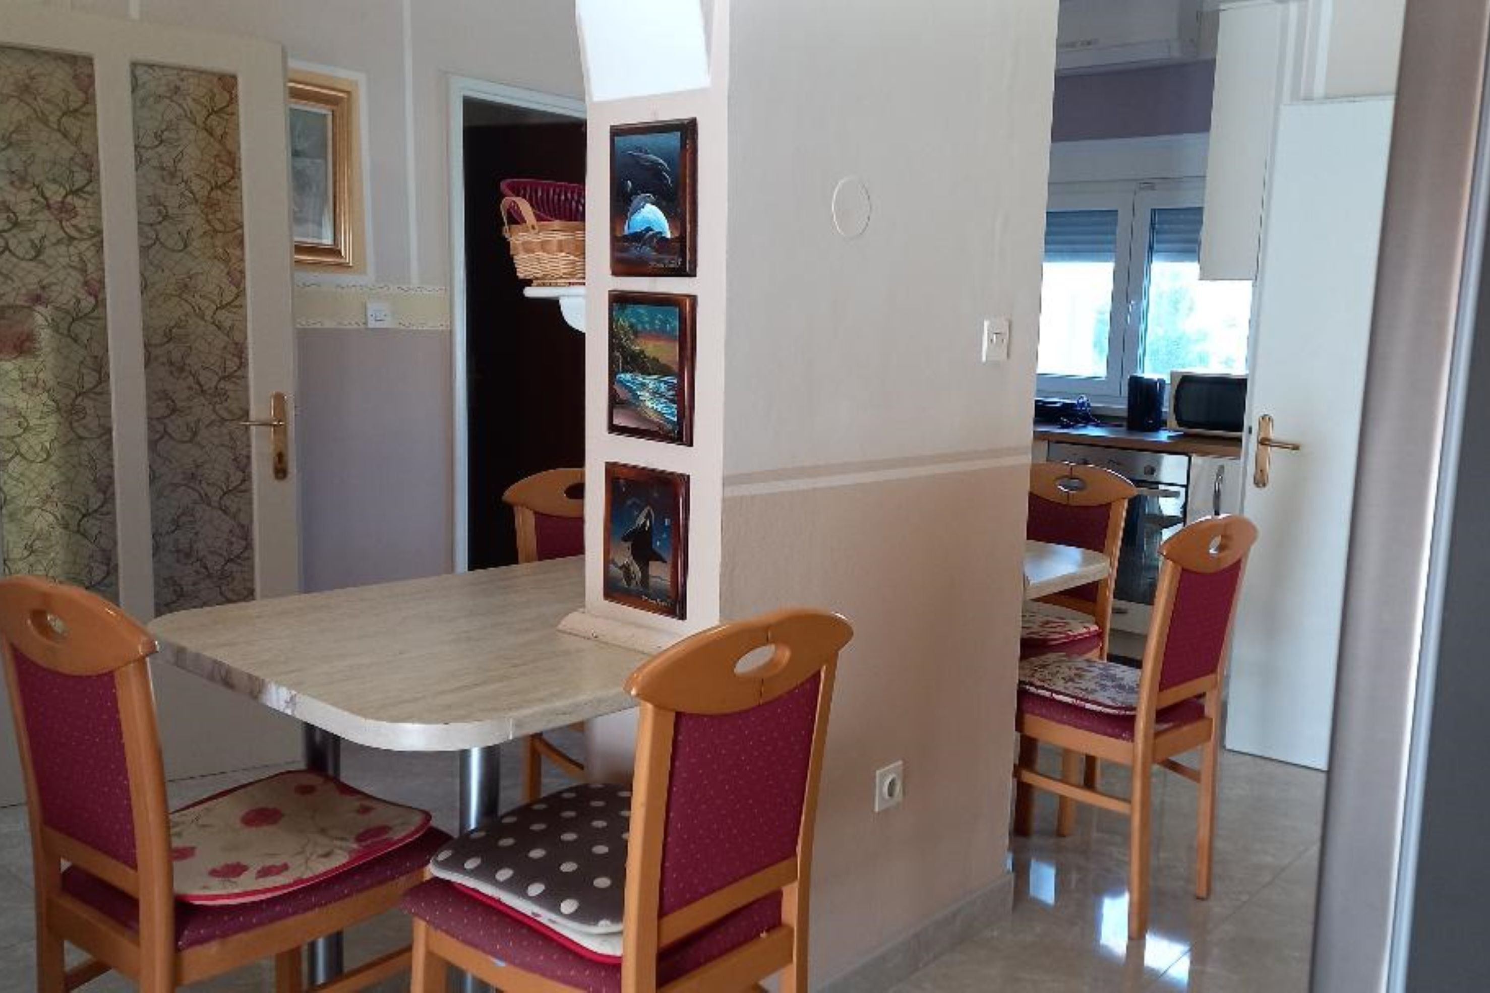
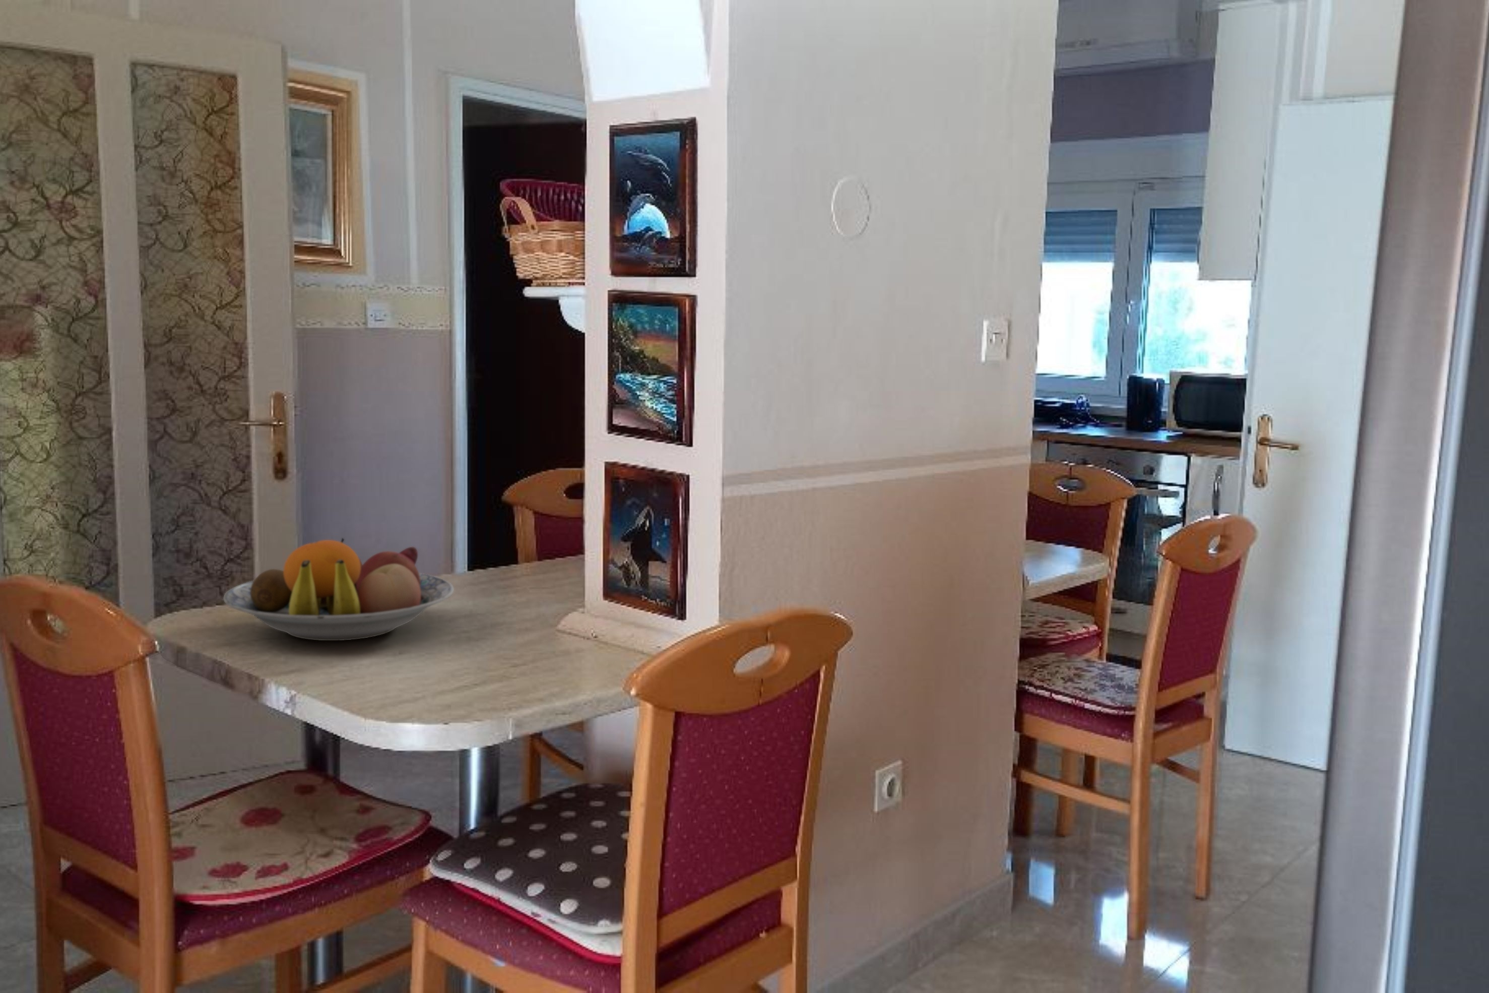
+ fruit bowl [223,538,454,642]
